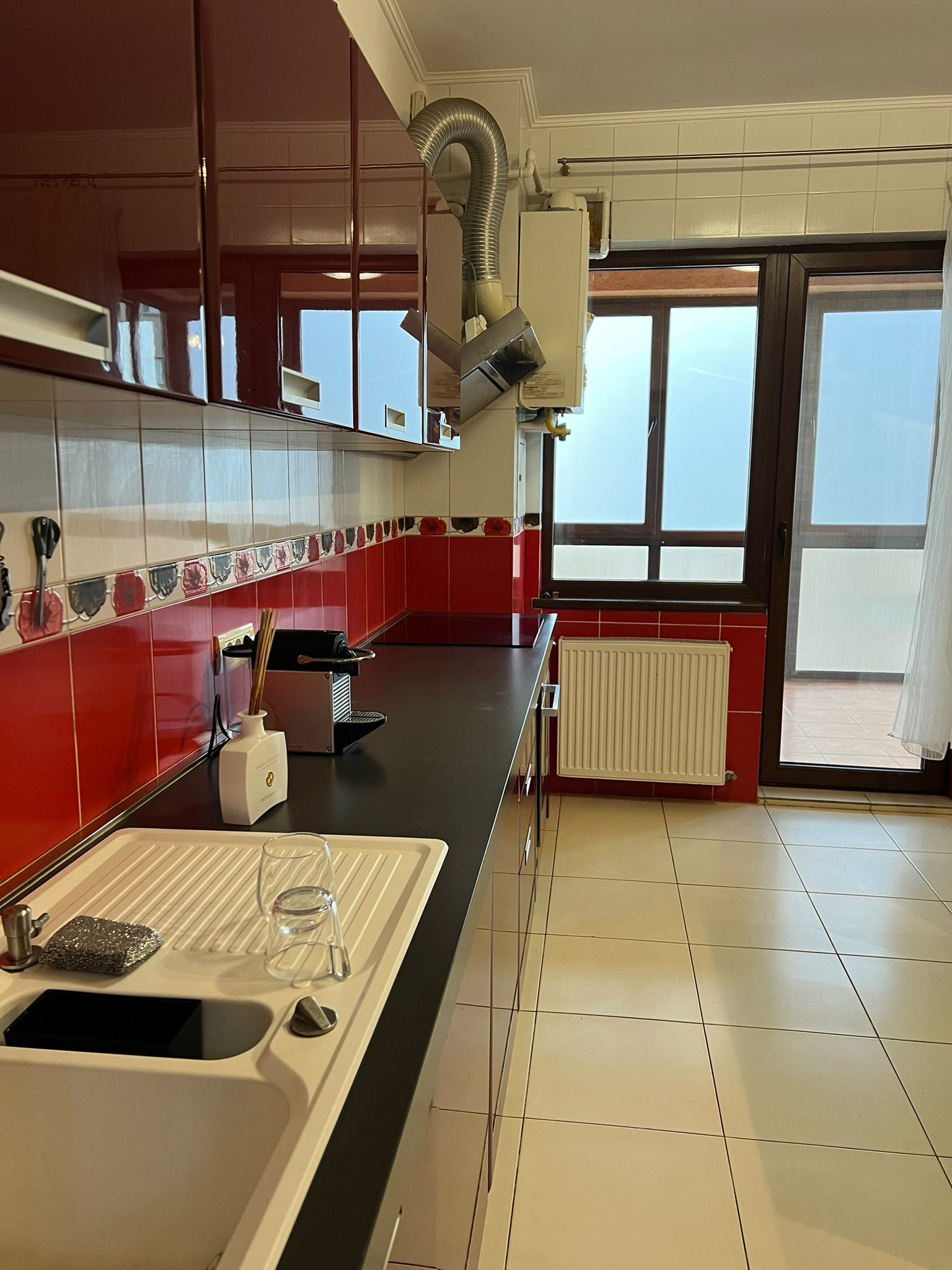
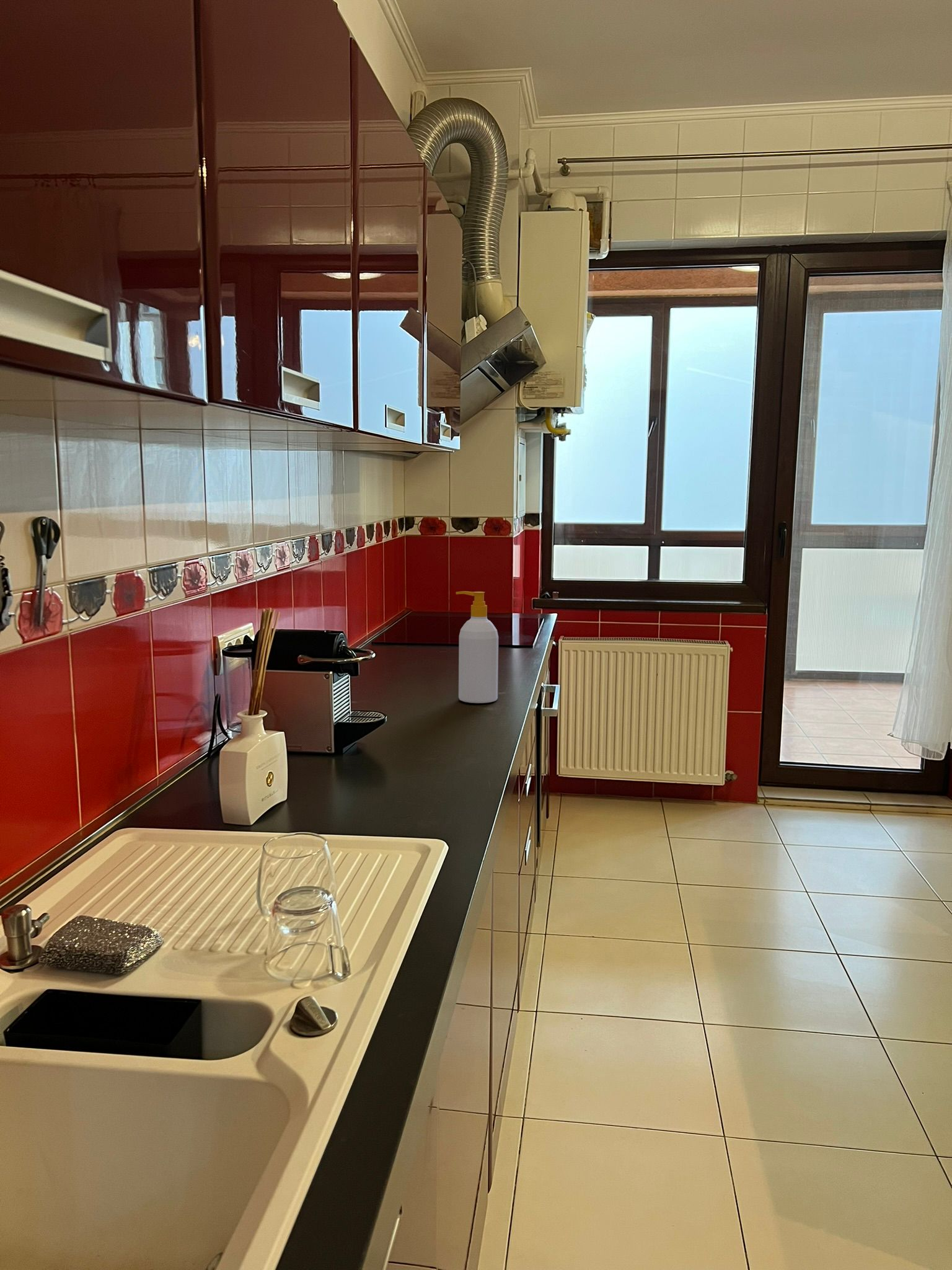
+ soap bottle [455,590,499,704]
